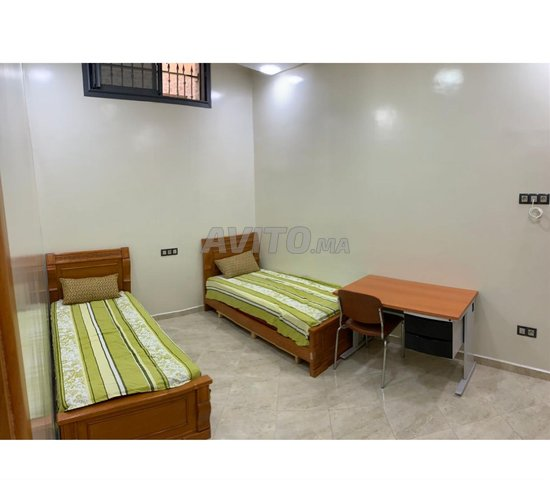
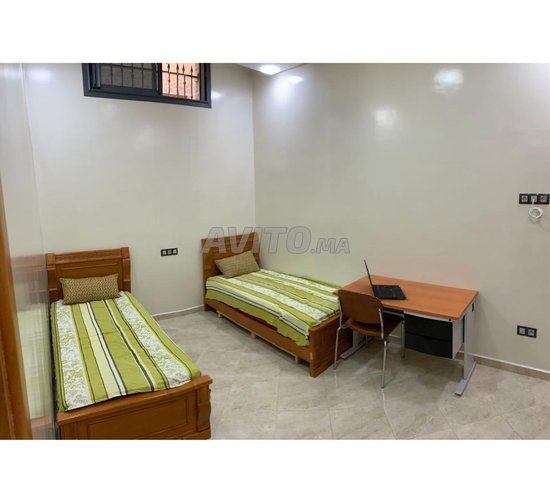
+ laptop [363,259,407,300]
